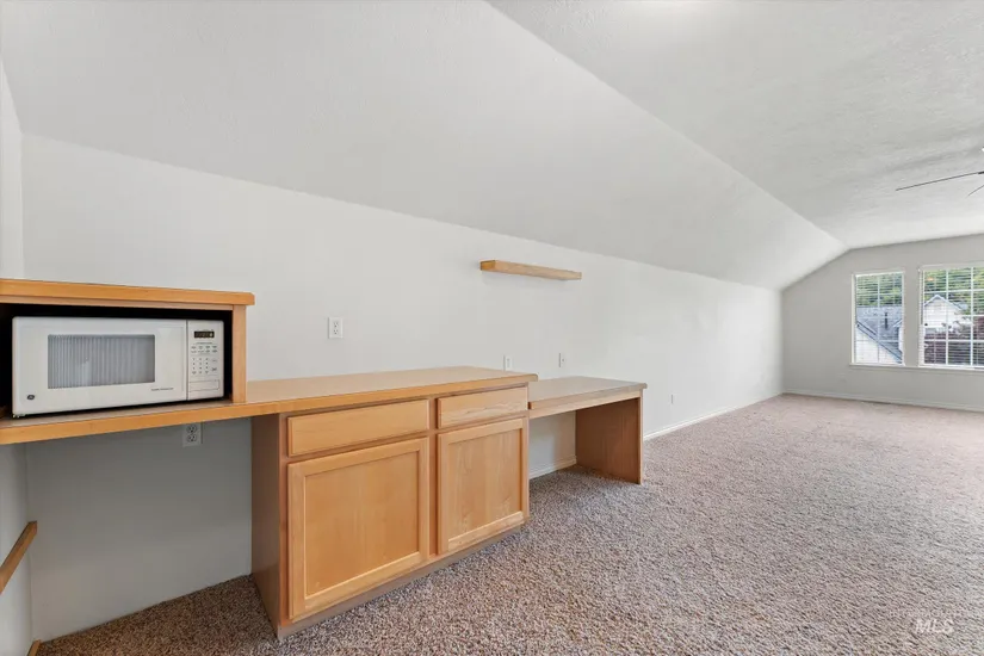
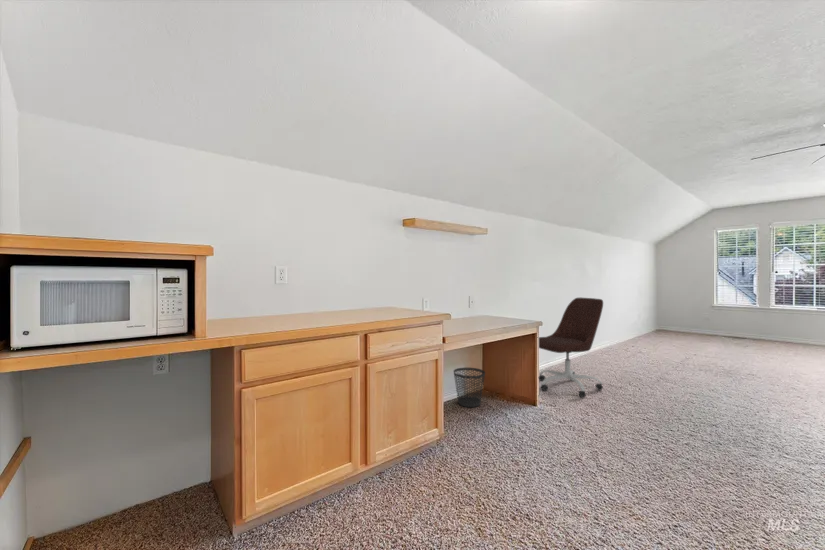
+ office chair [538,297,604,398]
+ wastebasket [453,367,486,408]
